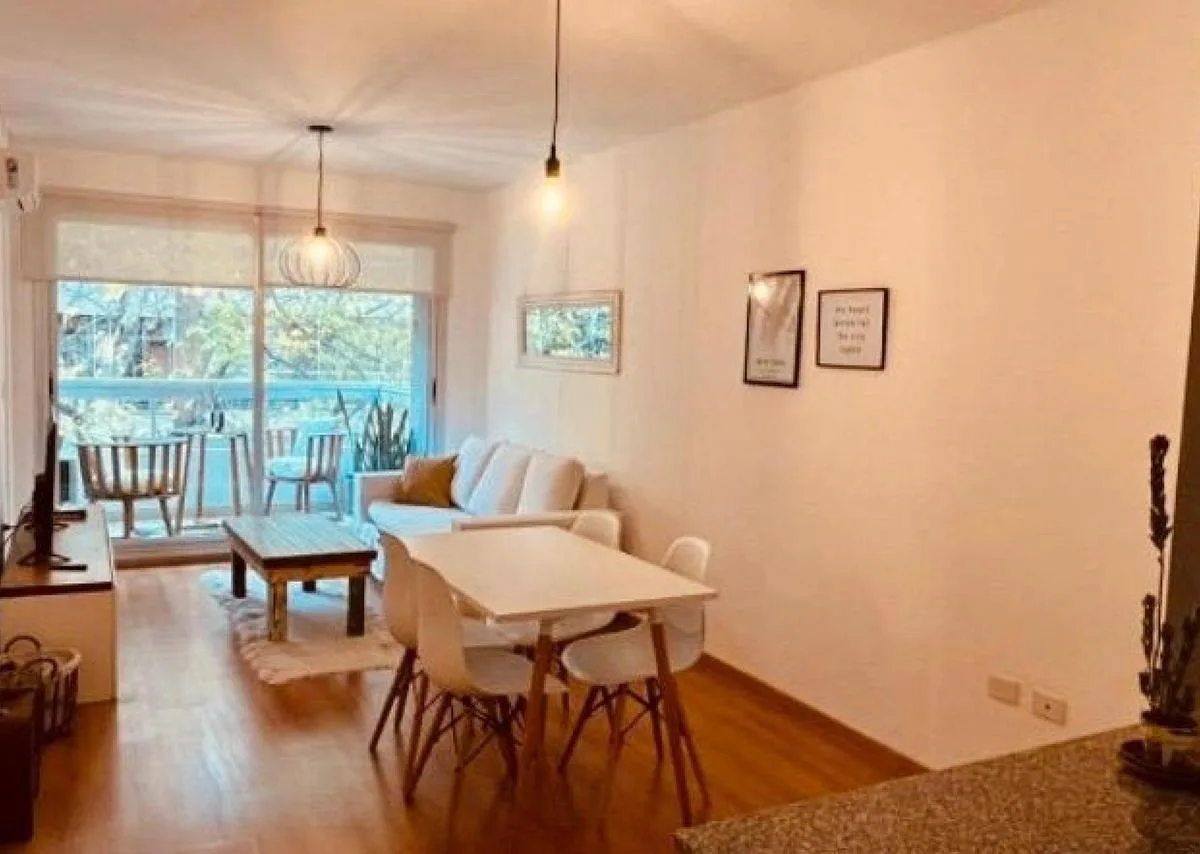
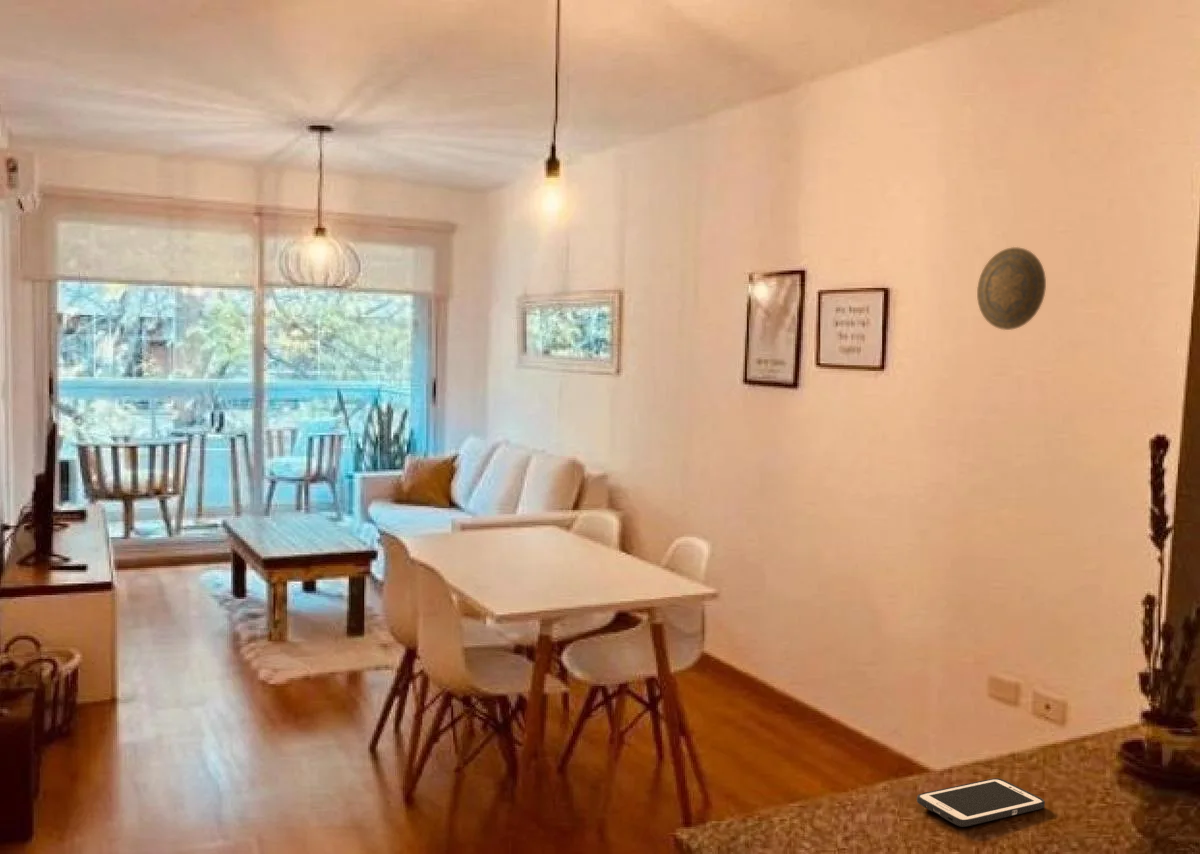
+ decorative plate [976,246,1047,331]
+ cell phone [916,777,1046,828]
